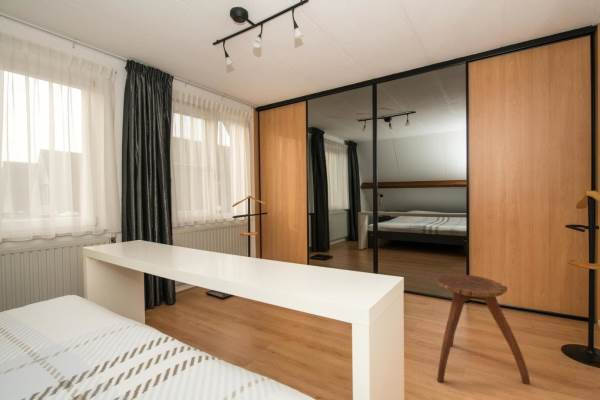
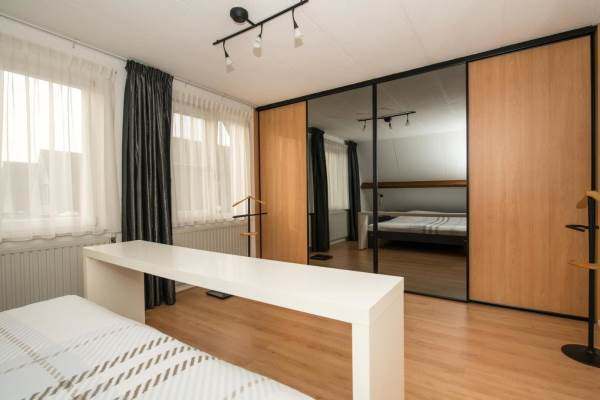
- stool [436,273,531,385]
